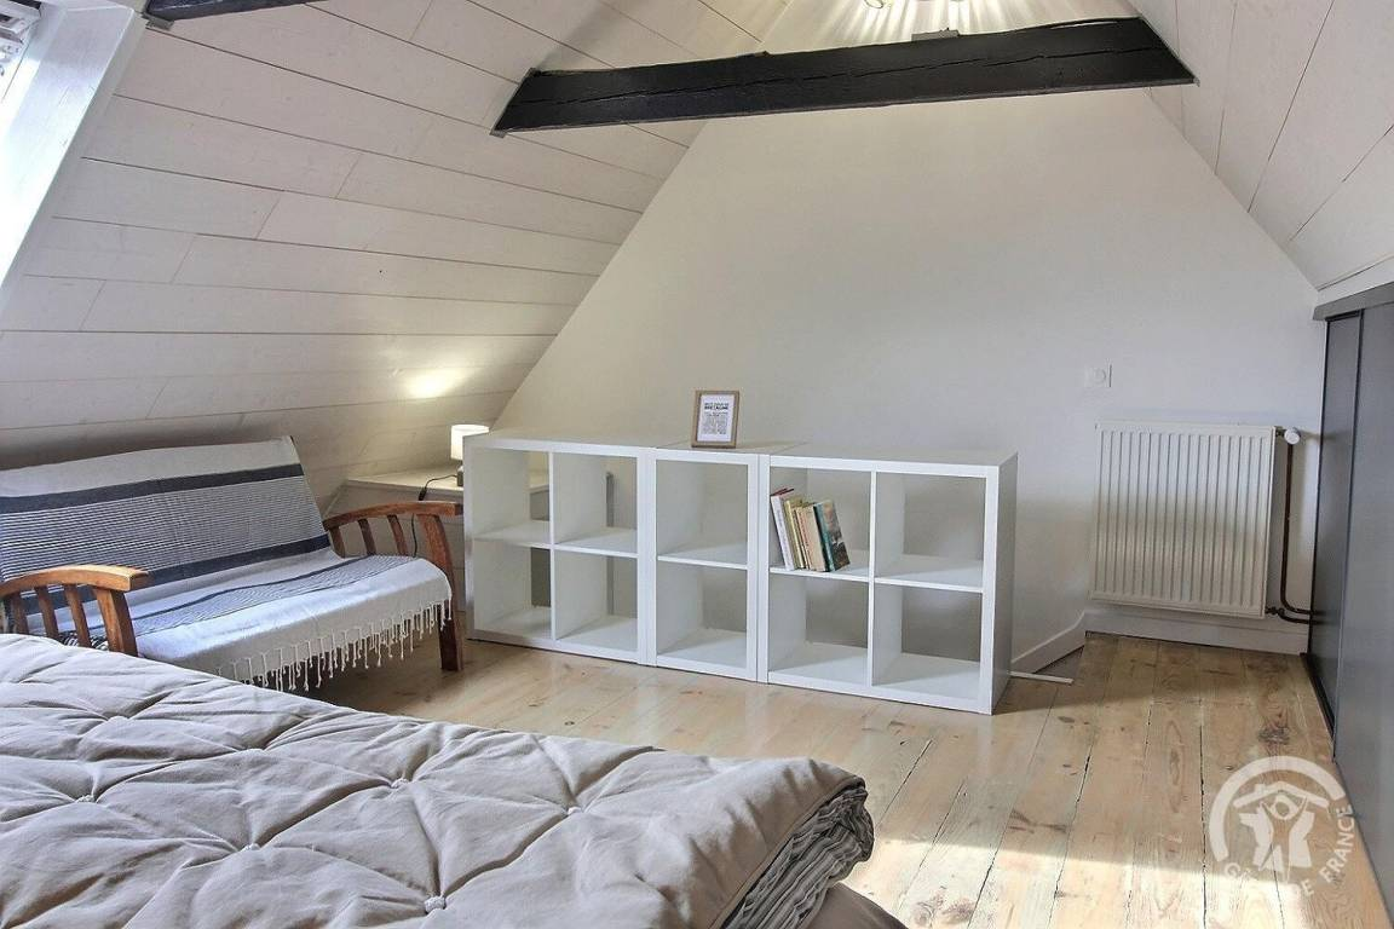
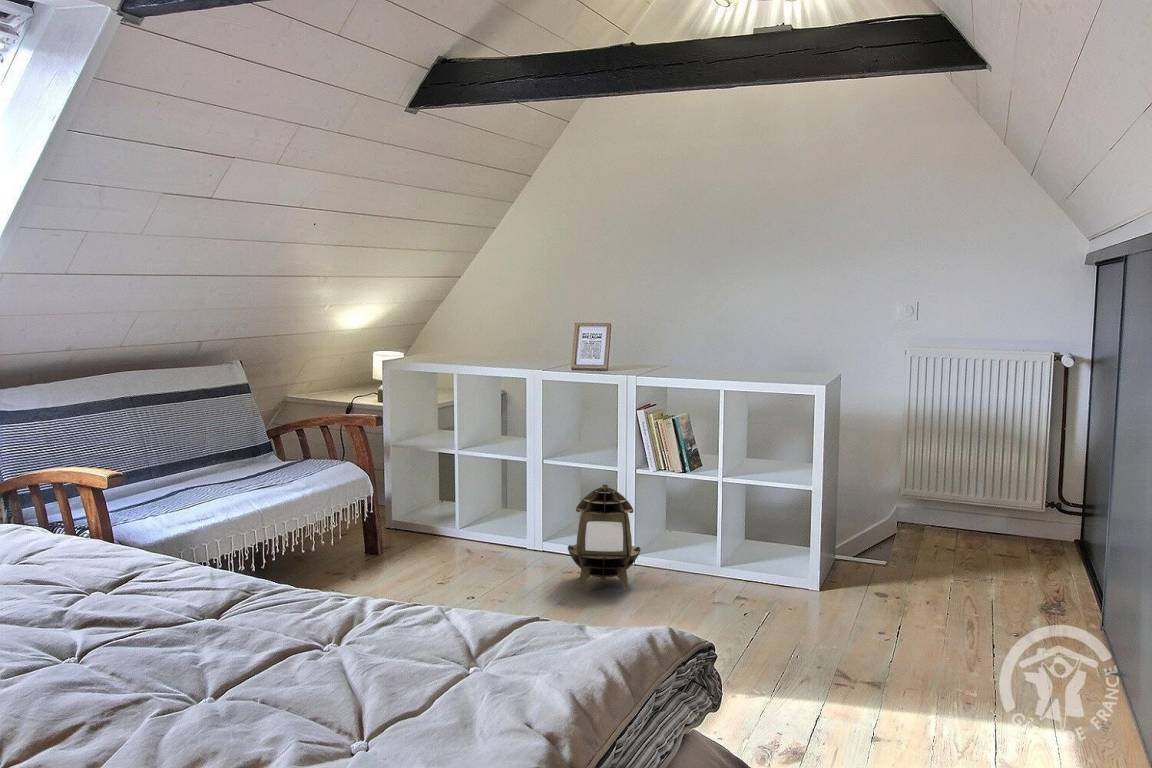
+ lantern [567,484,641,592]
